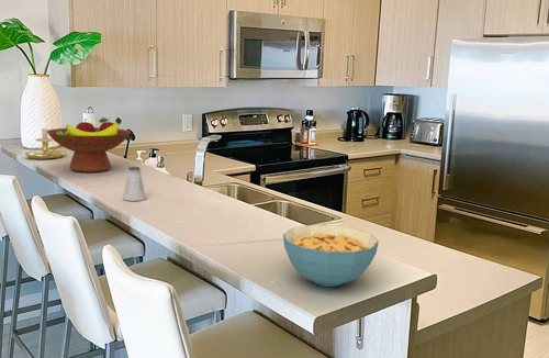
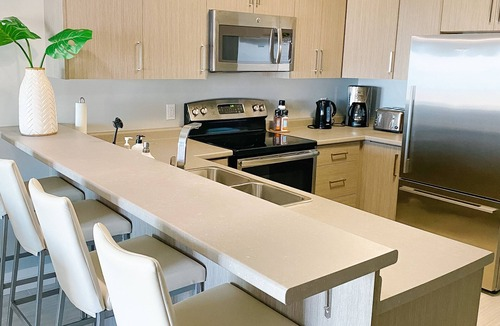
- cereal bowl [282,224,380,288]
- fruit bowl [46,116,132,174]
- candle holder [24,118,68,160]
- saltshaker [122,166,147,202]
